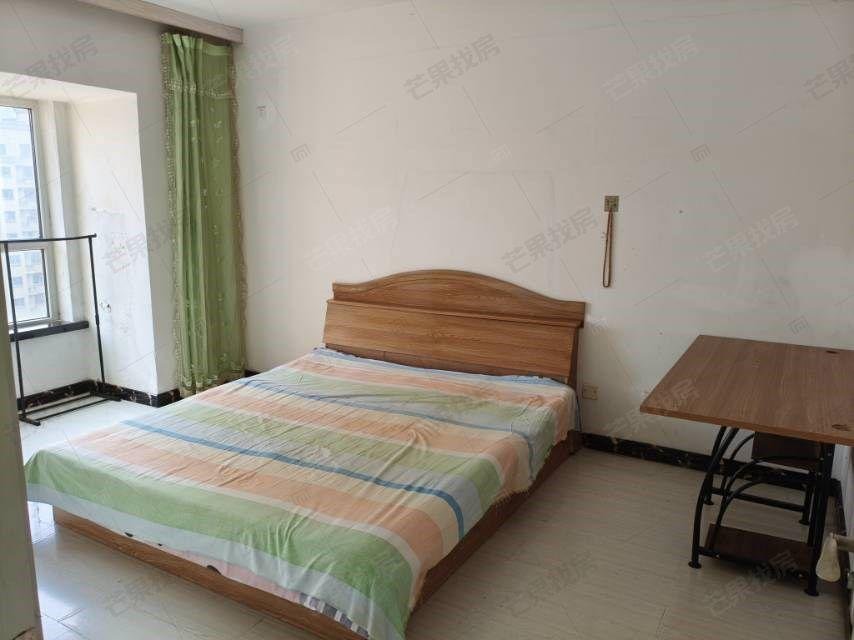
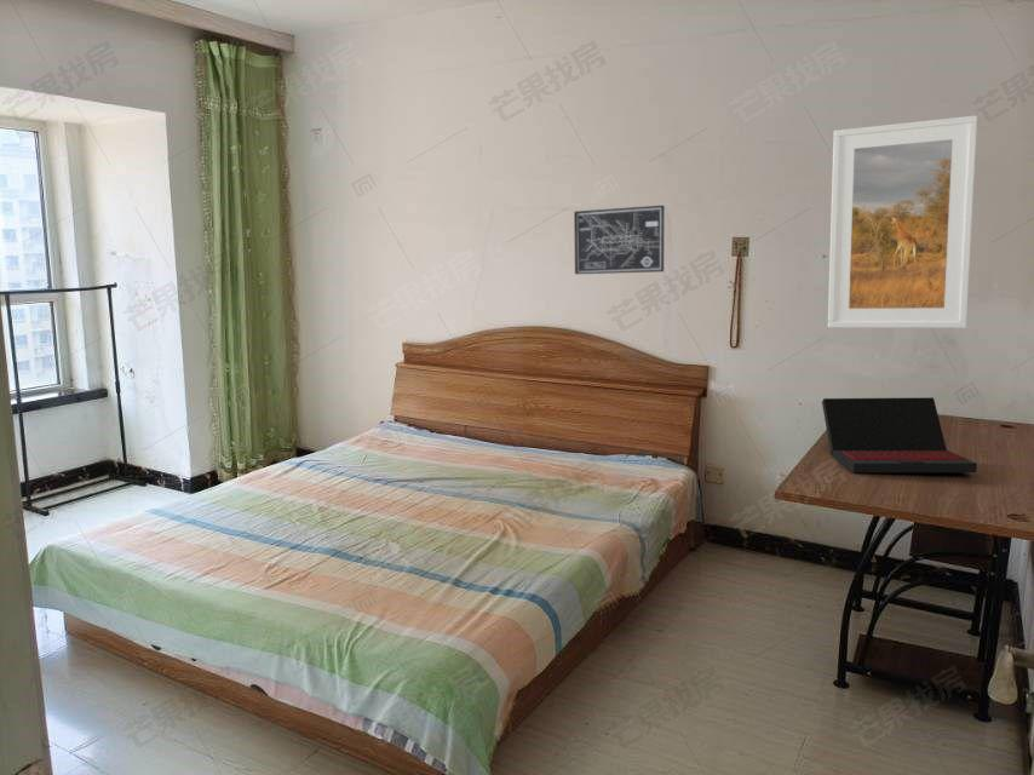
+ laptop [821,396,978,473]
+ wall art [573,205,666,275]
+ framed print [827,114,978,329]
